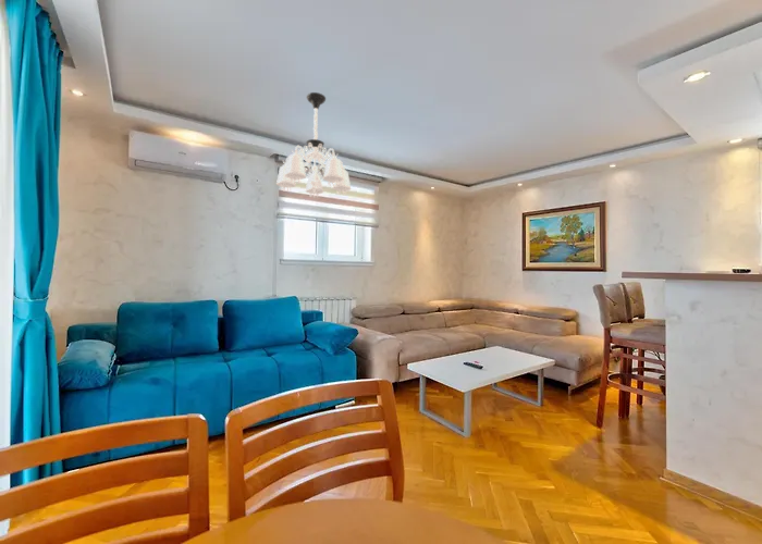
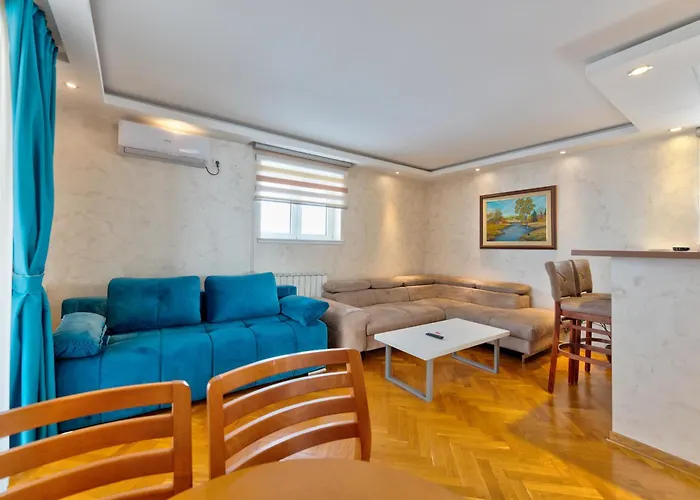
- chandelier [275,91,352,199]
